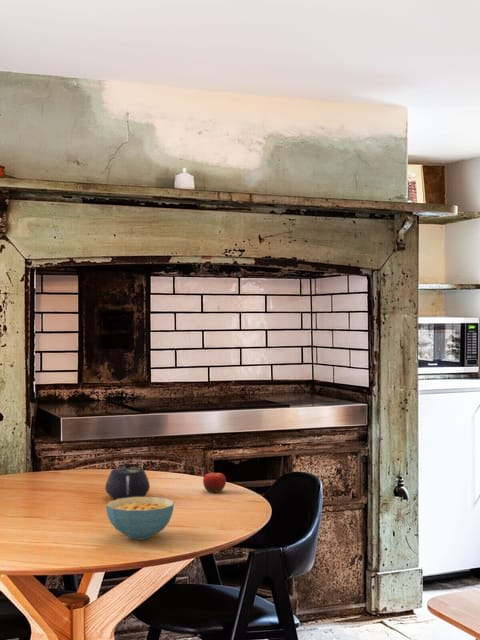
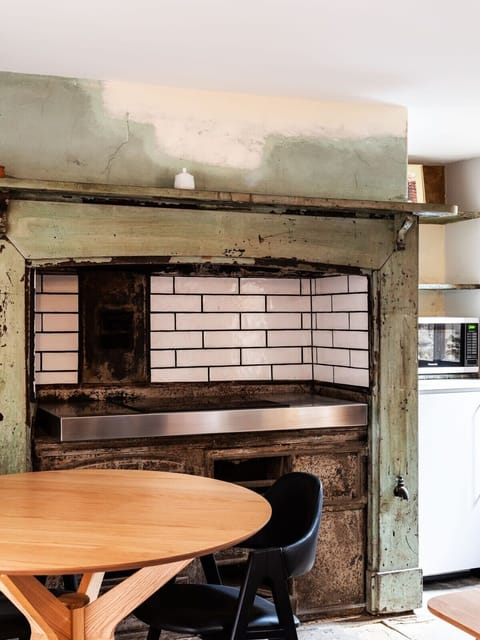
- teapot [104,462,151,500]
- fruit [202,470,227,493]
- cereal bowl [105,496,175,540]
